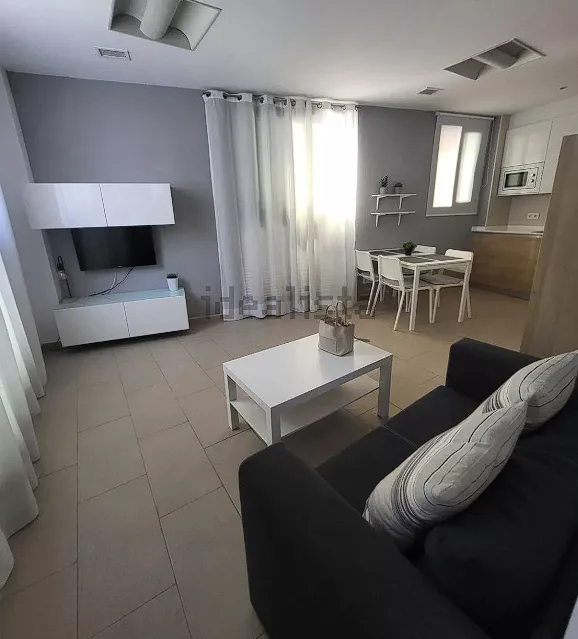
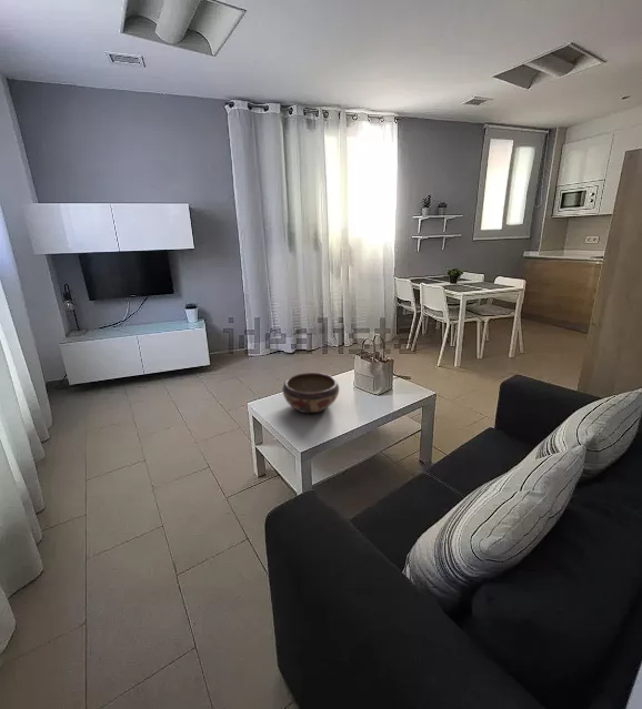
+ decorative bowl [281,372,340,414]
